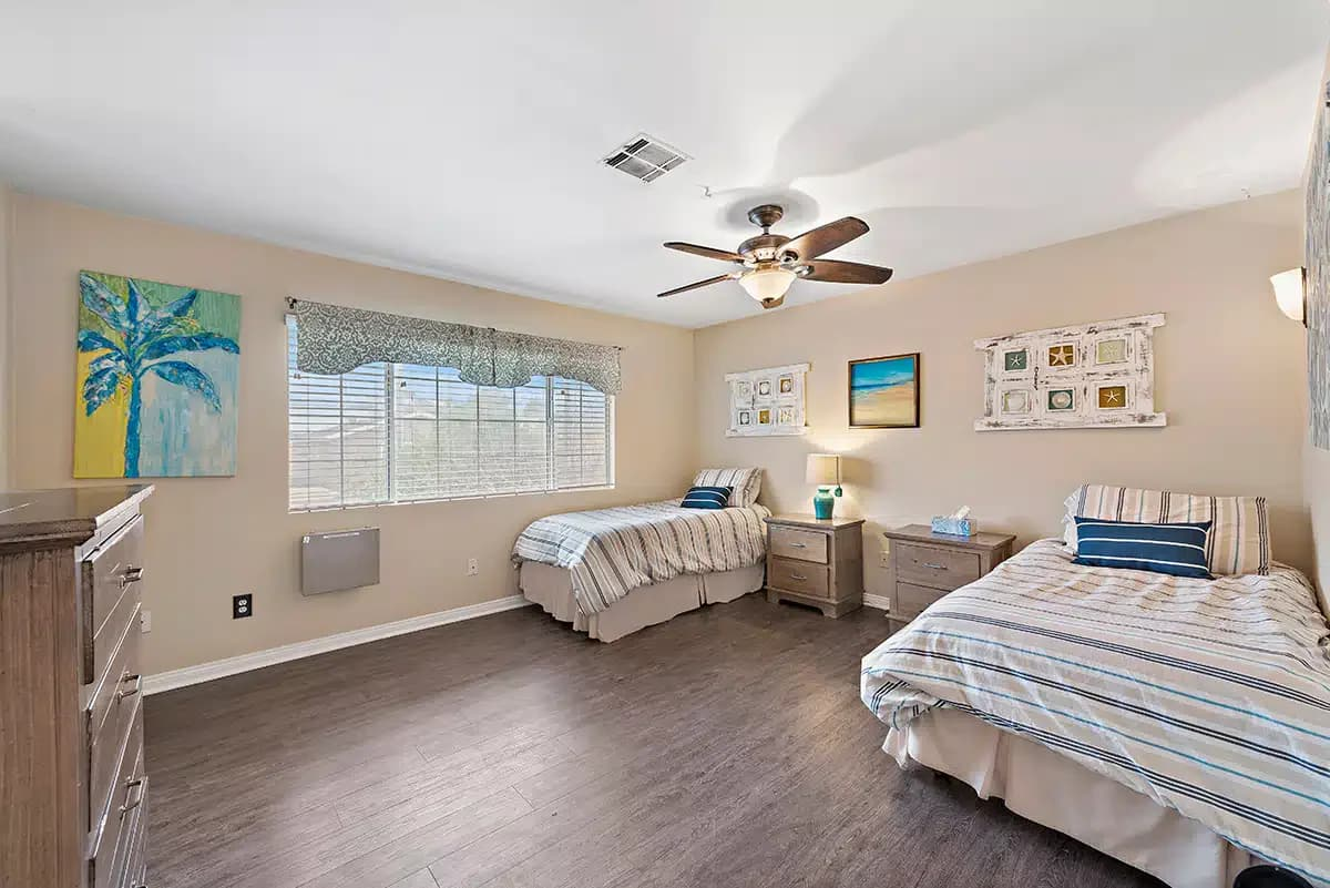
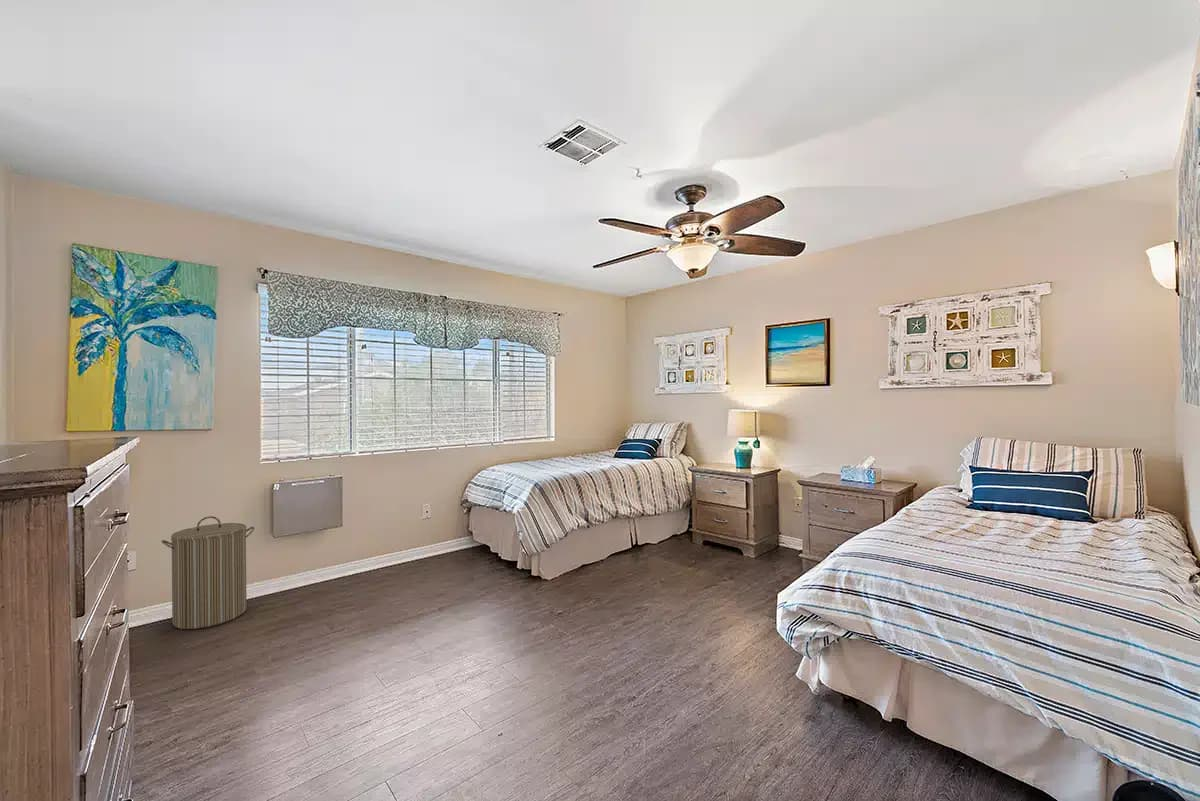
+ laundry hamper [160,515,255,630]
